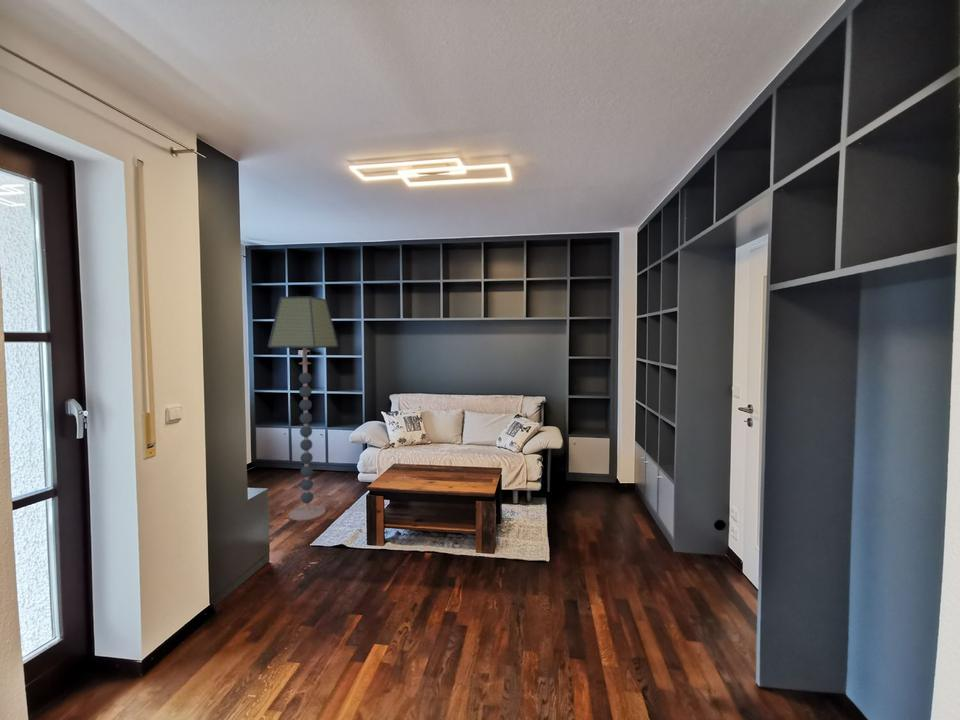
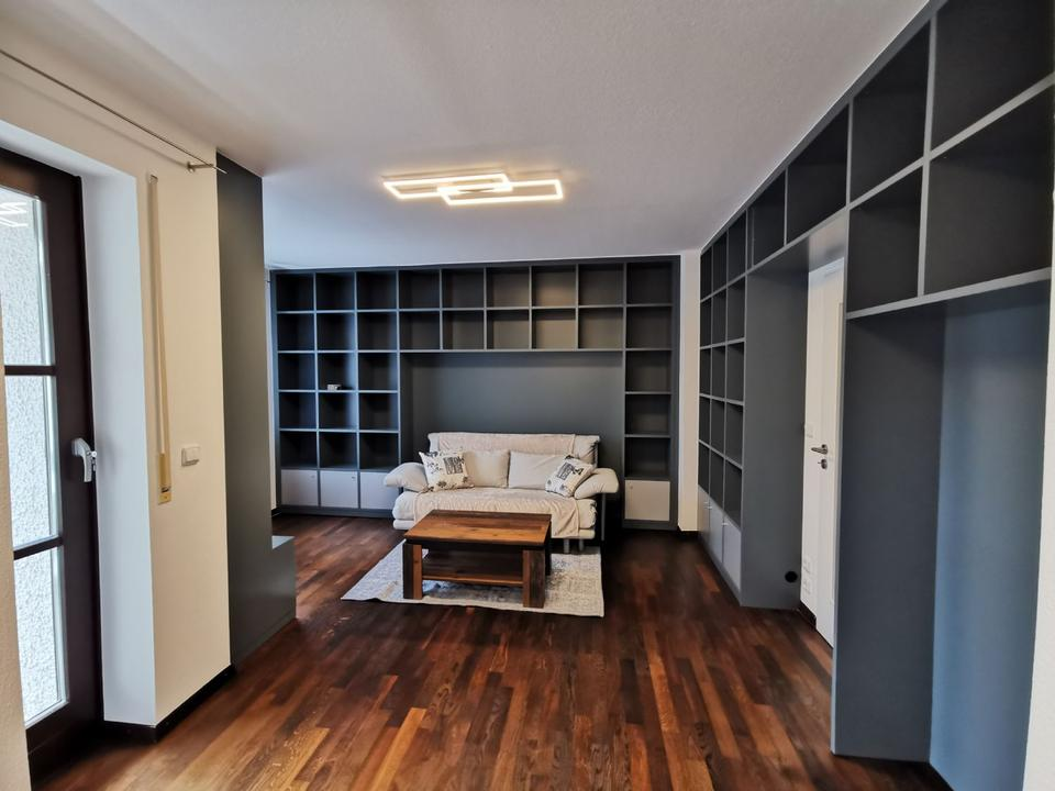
- floor lamp [267,295,339,522]
